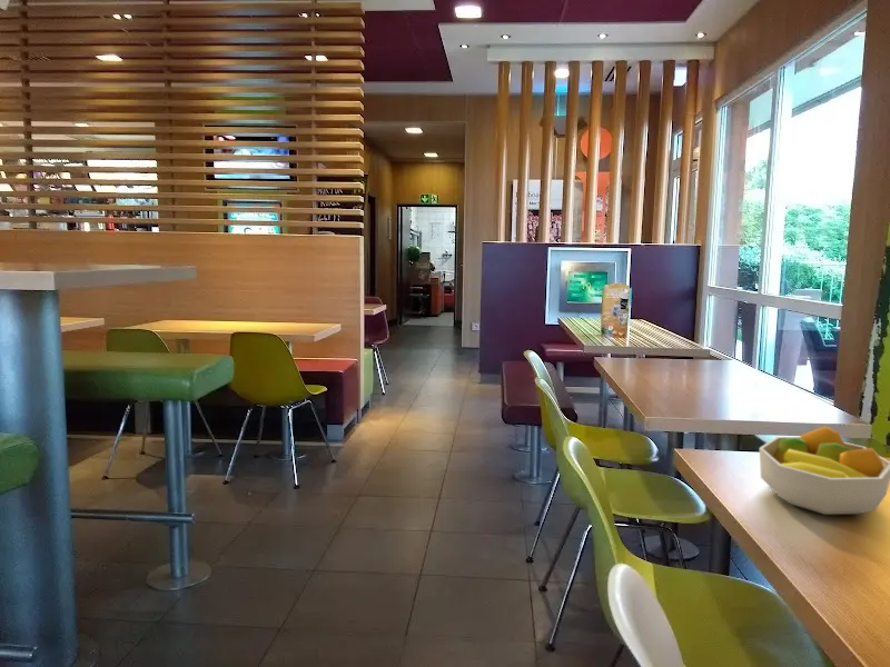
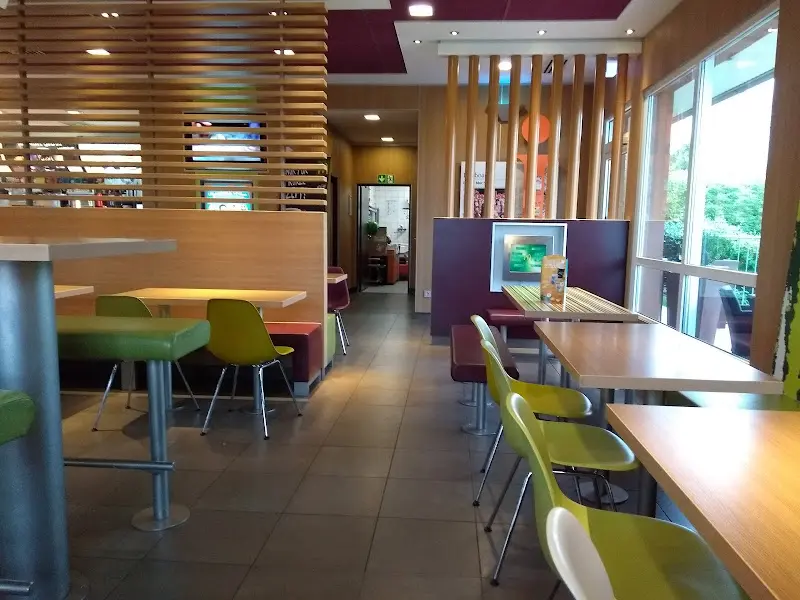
- fruit bowl [758,425,890,516]
